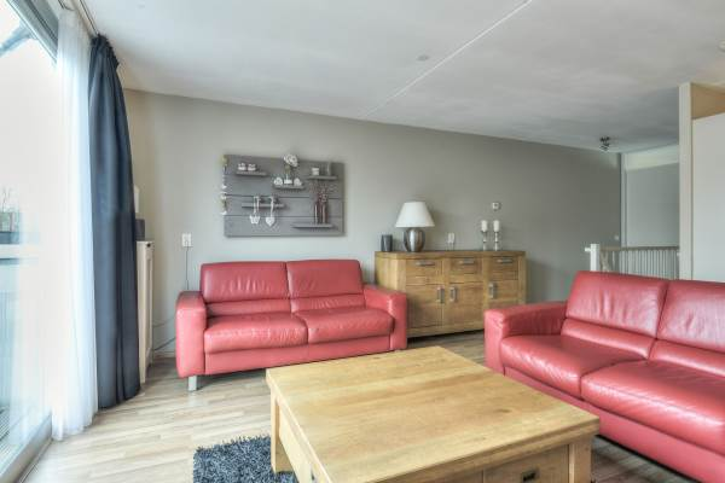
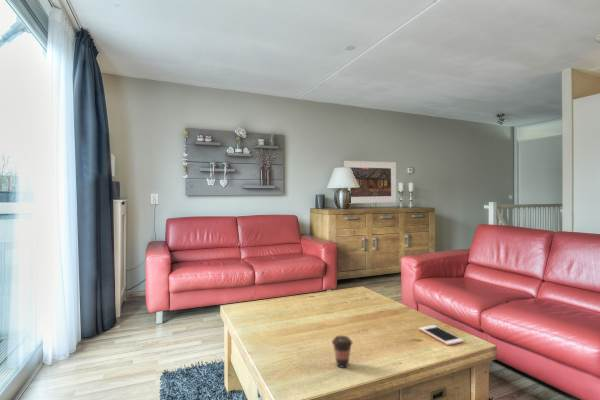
+ cell phone [419,324,464,346]
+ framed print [343,160,397,204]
+ coffee cup [331,335,353,369]
